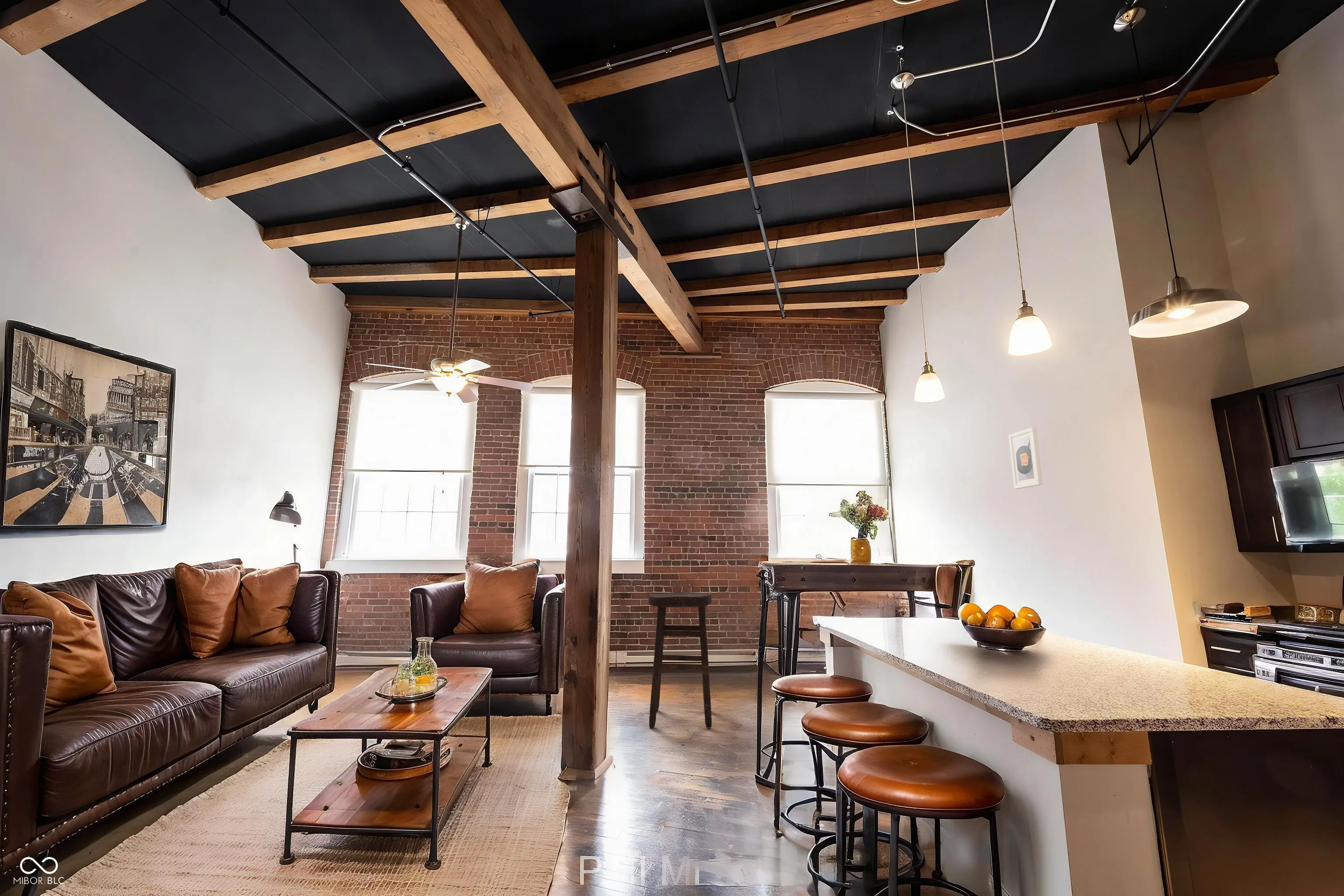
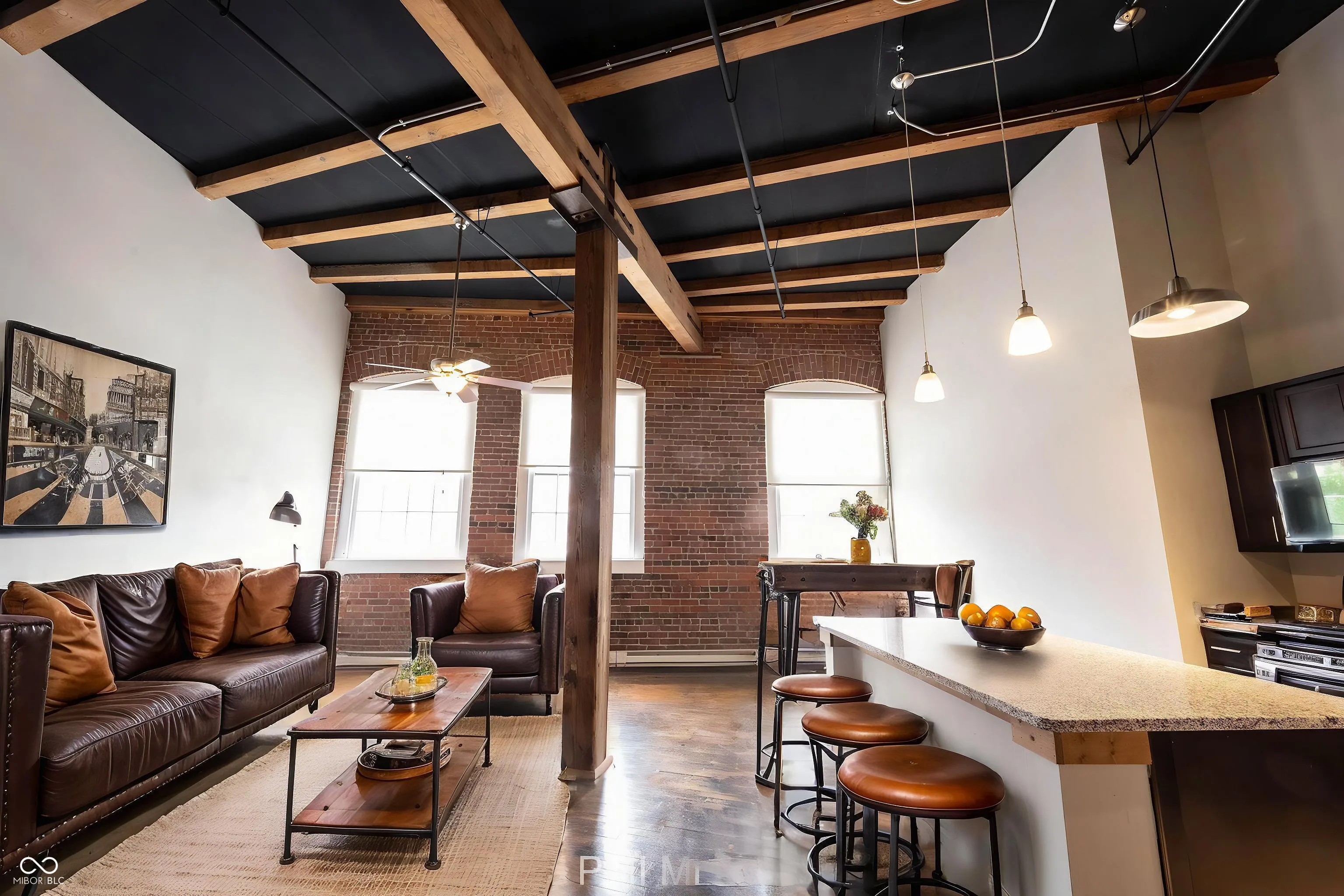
- stool [648,592,712,728]
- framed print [1008,427,1043,490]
